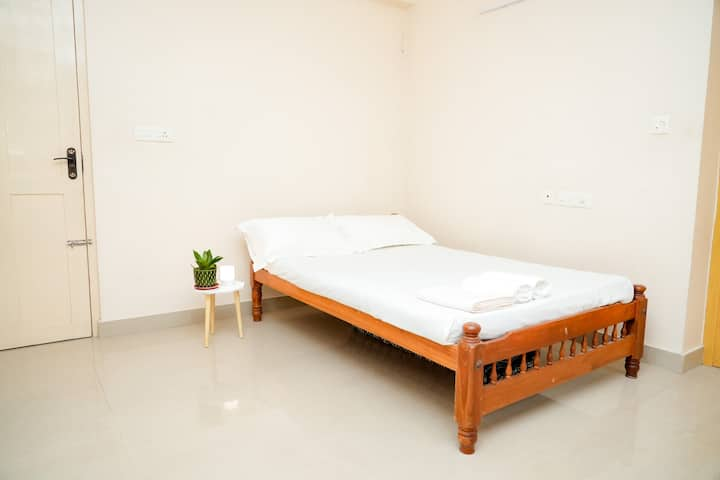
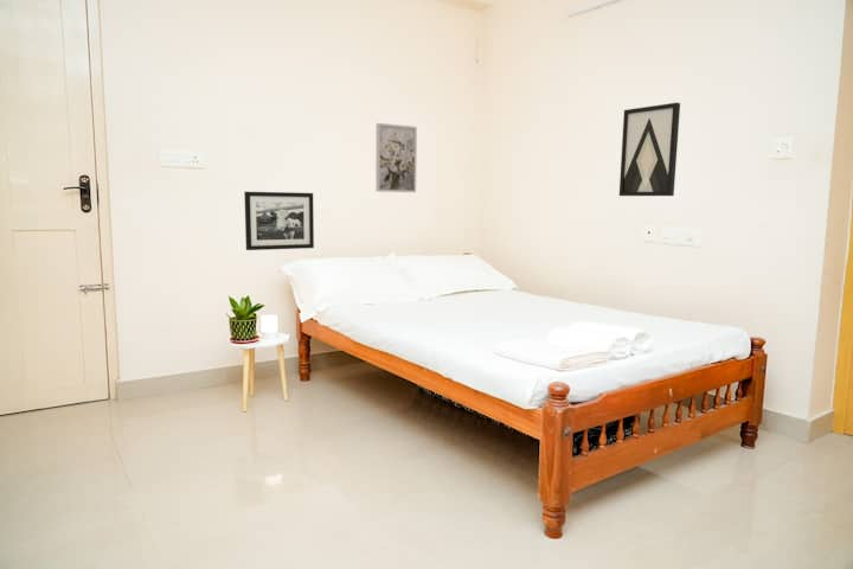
+ picture frame [243,191,315,251]
+ wall art [374,122,418,193]
+ wall art [618,102,681,197]
